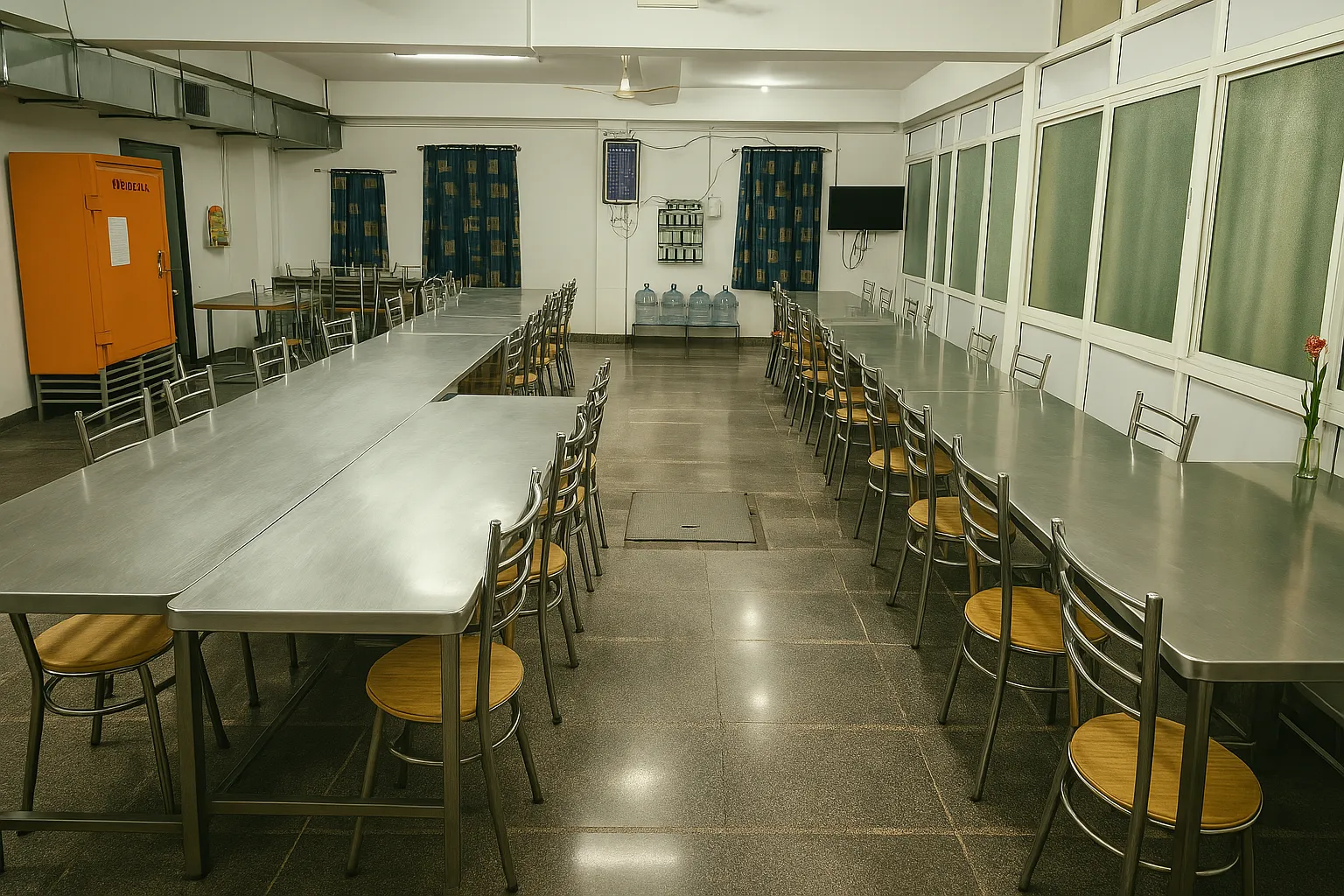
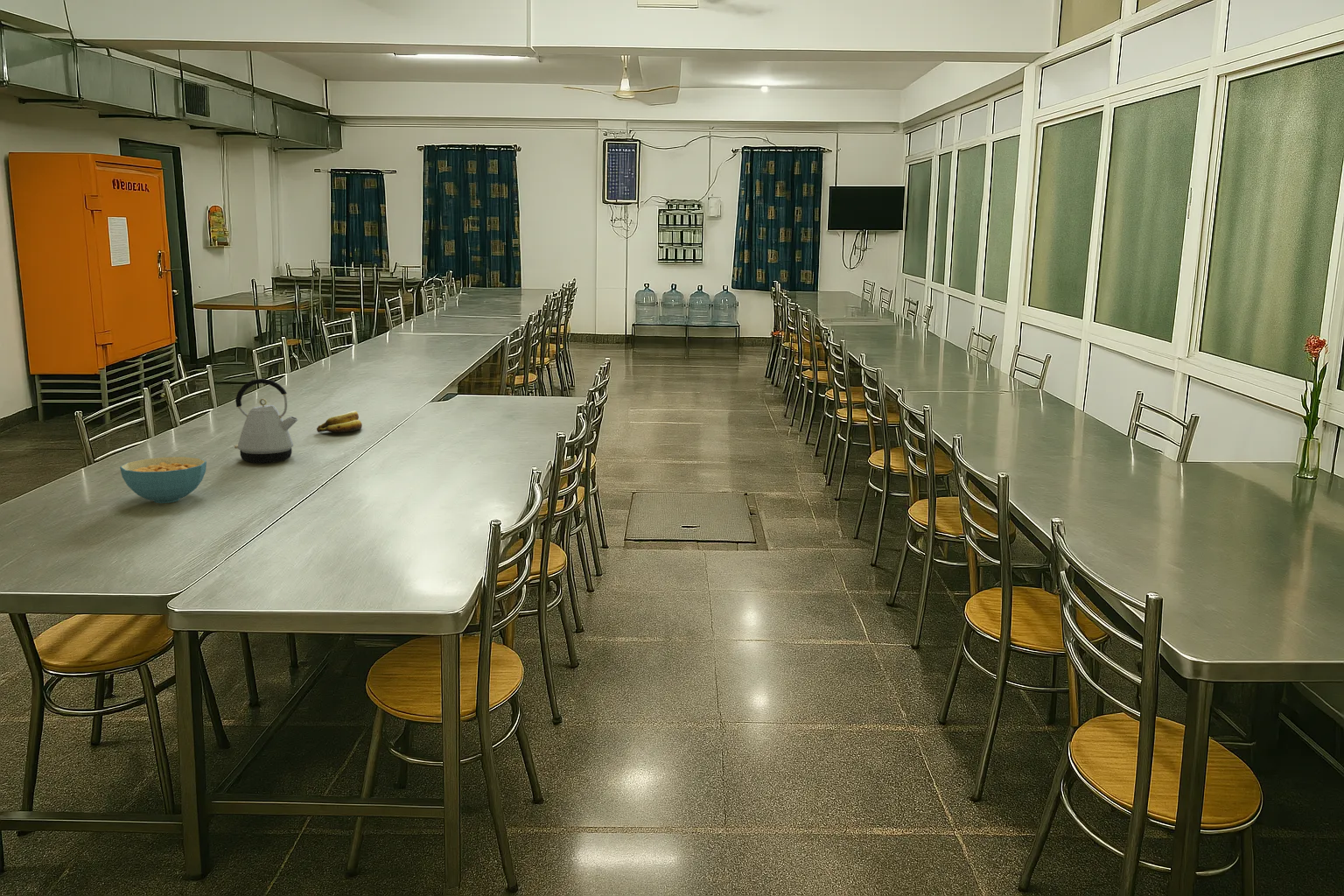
+ cereal bowl [119,456,207,504]
+ banana [316,410,363,433]
+ kettle [234,378,299,464]
